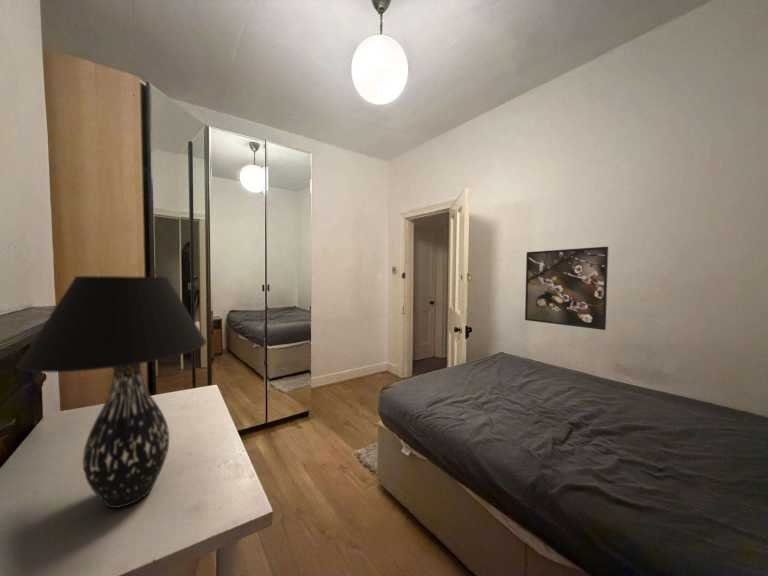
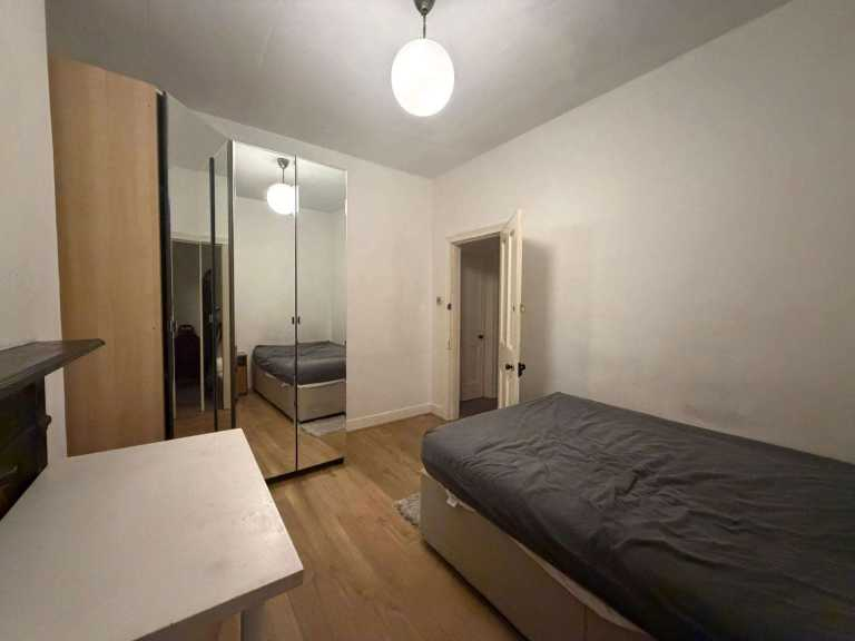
- table lamp [16,275,207,509]
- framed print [524,246,609,331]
